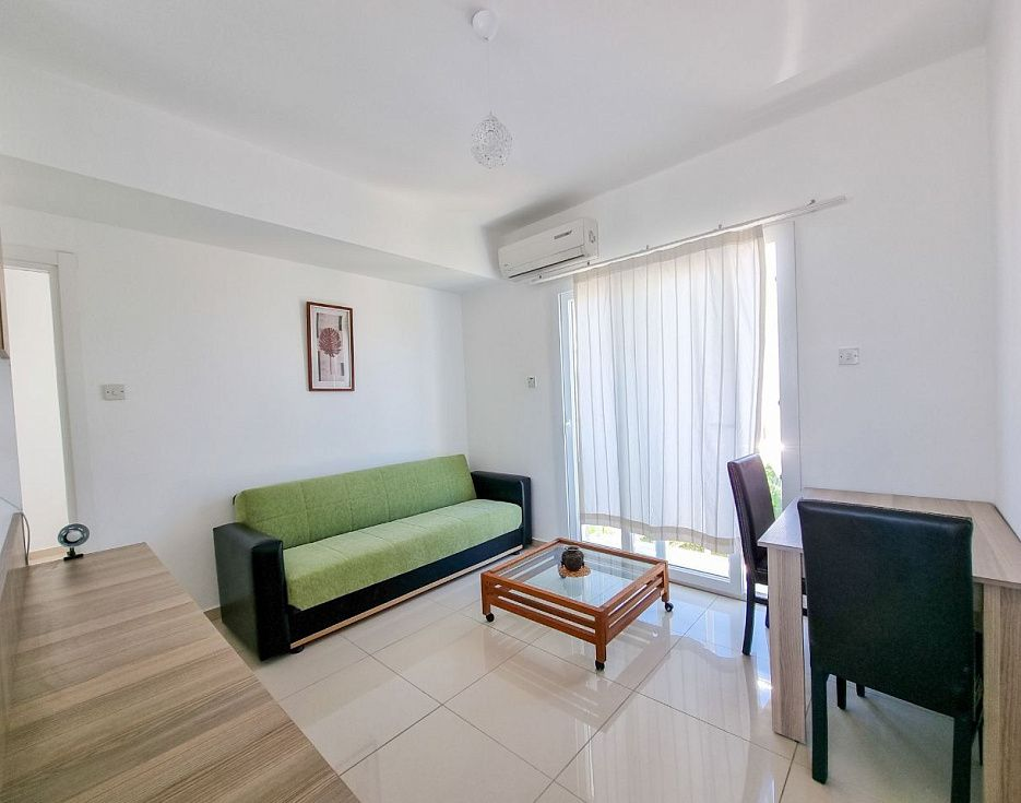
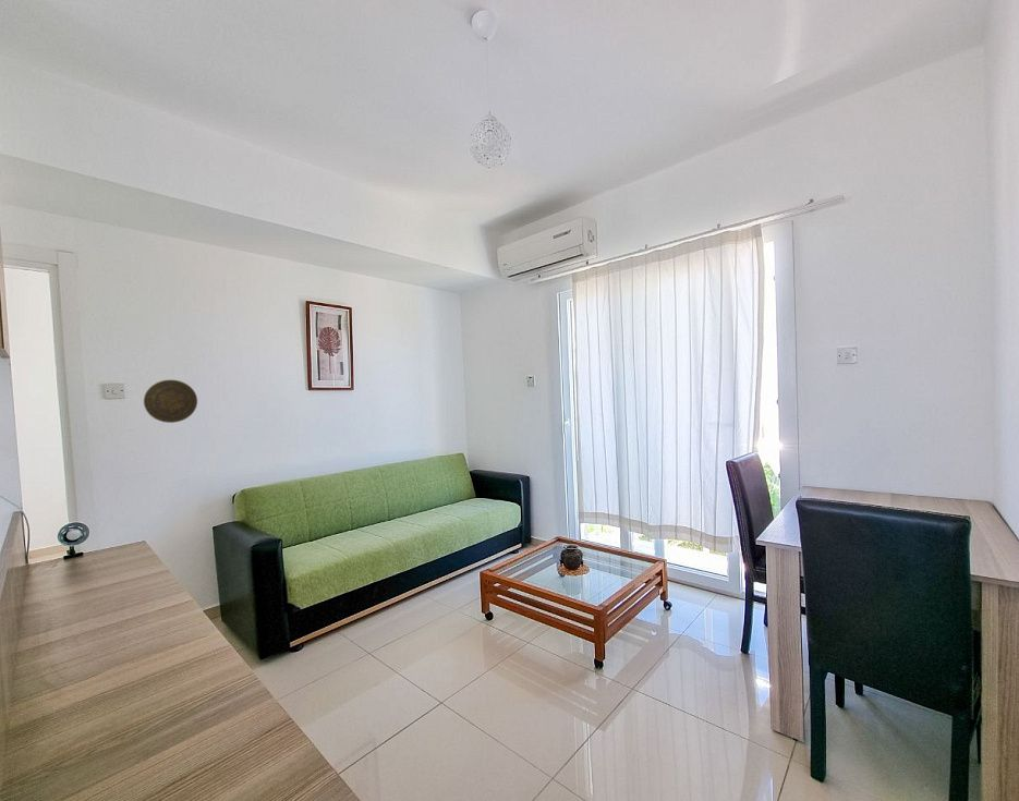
+ decorative plate [143,379,198,424]
